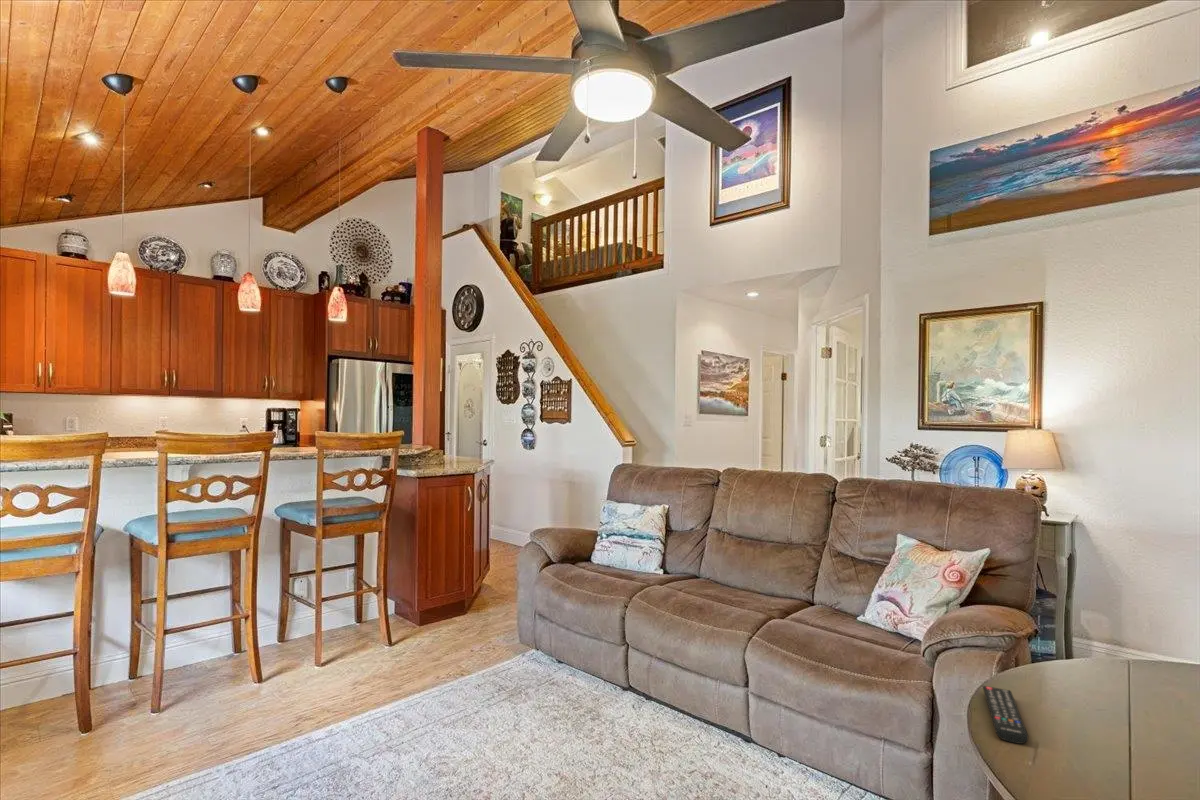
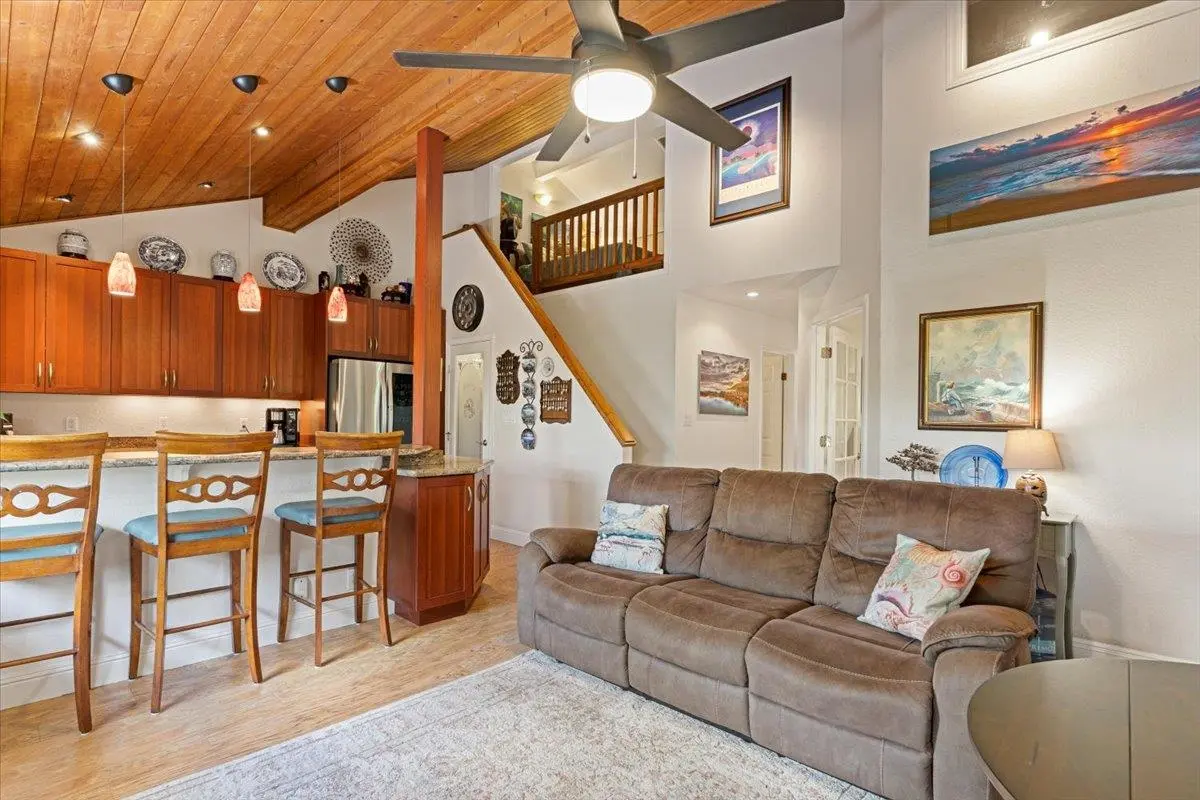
- remote control [982,685,1029,745]
